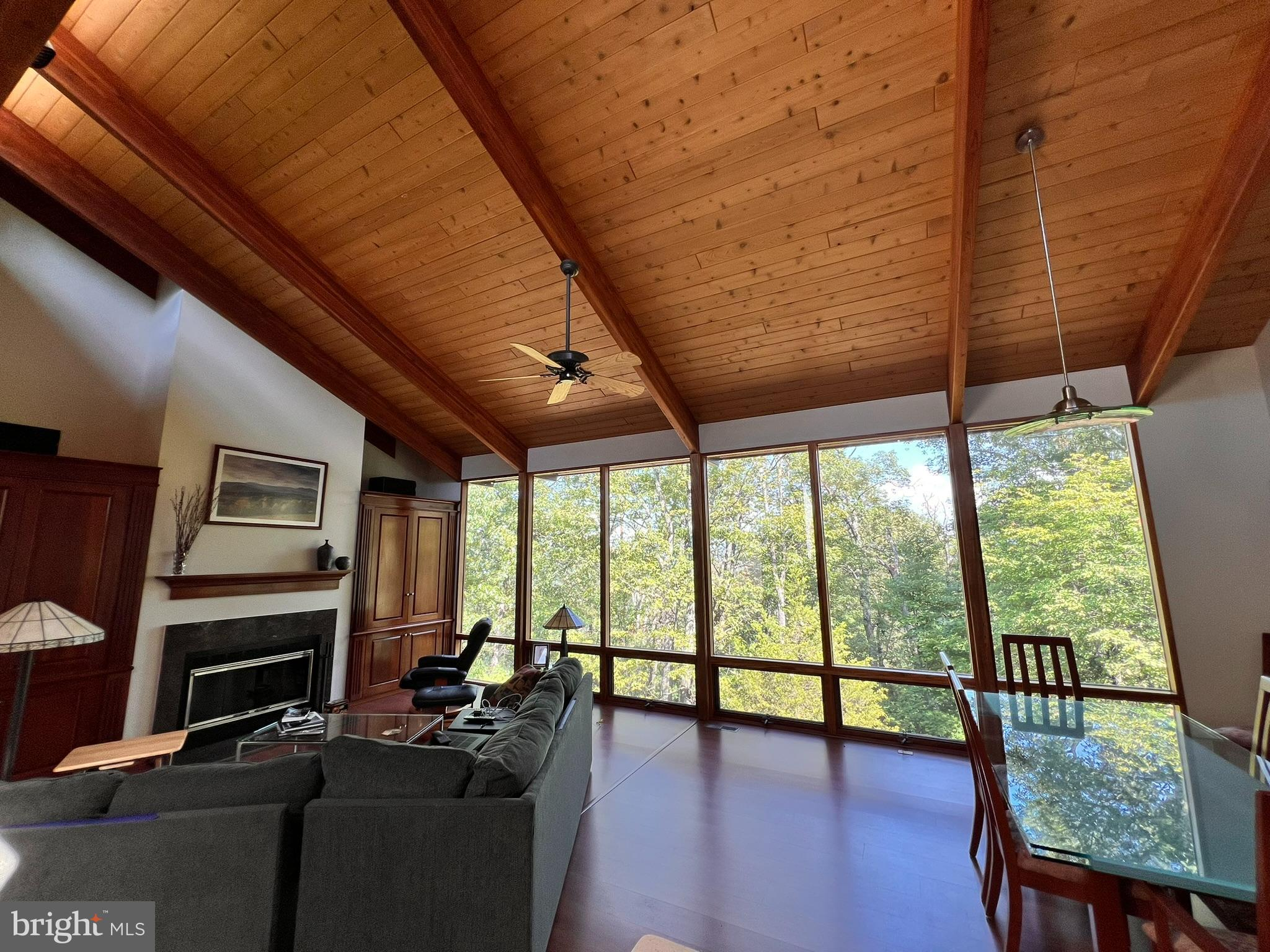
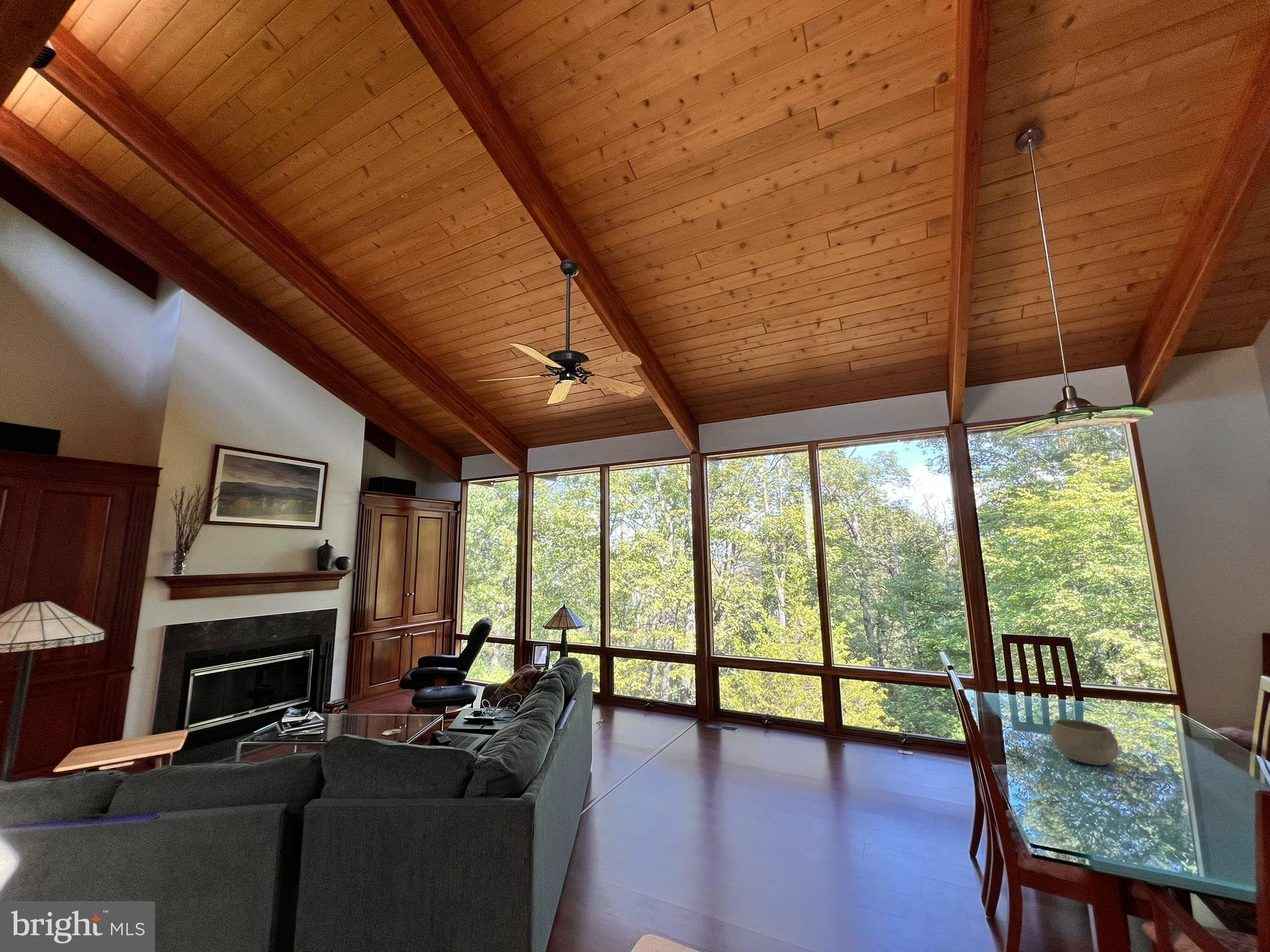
+ bowl [1050,718,1119,766]
